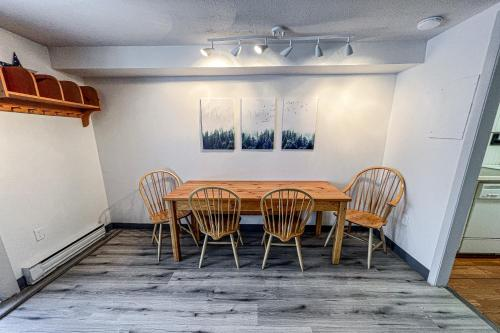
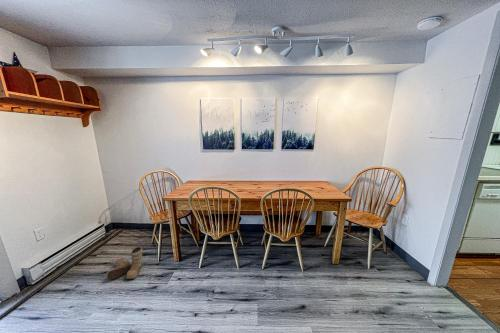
+ boots [105,246,143,280]
